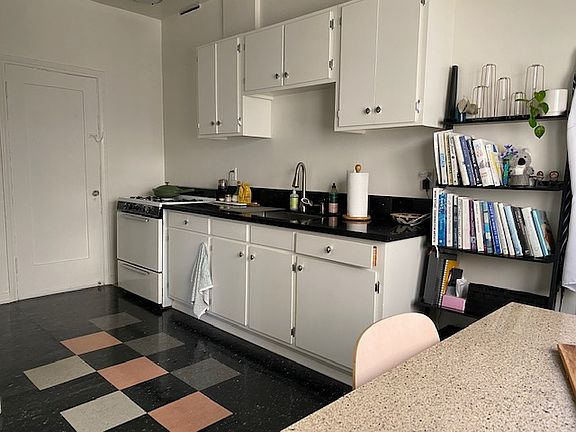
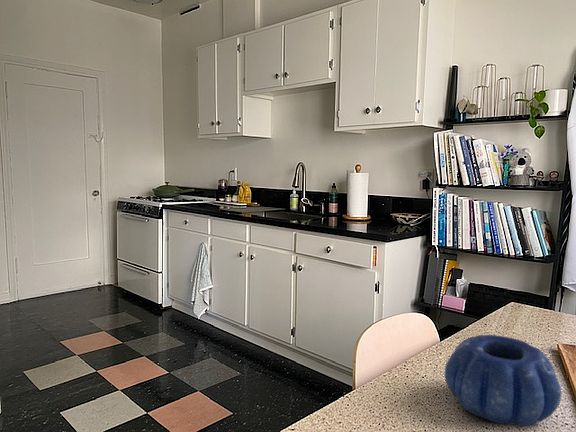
+ decorative bowl [444,334,562,427]
